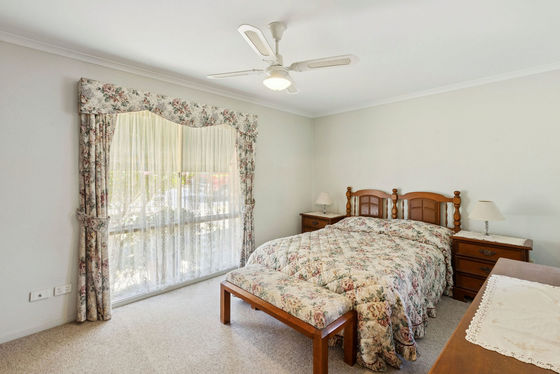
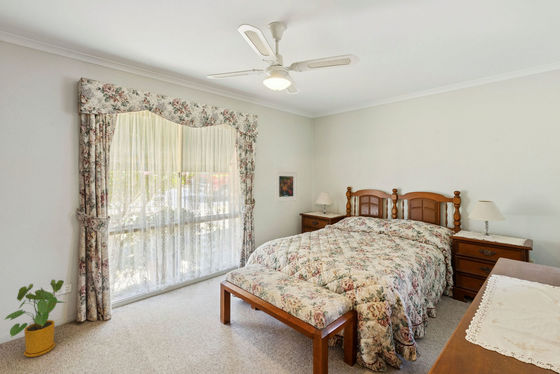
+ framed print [274,170,298,203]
+ house plant [3,279,68,358]
